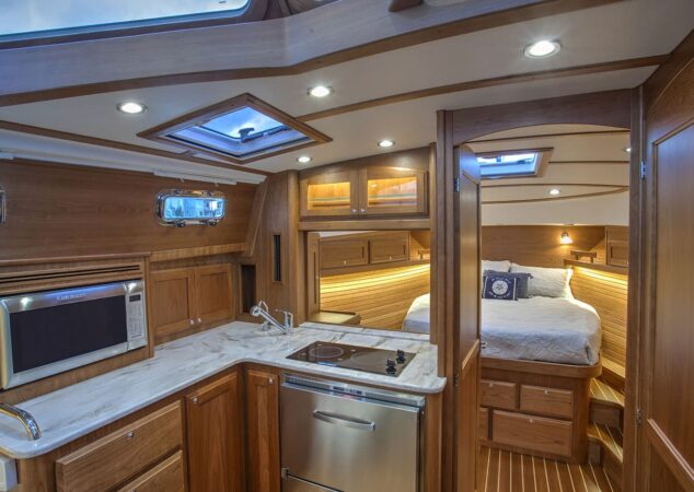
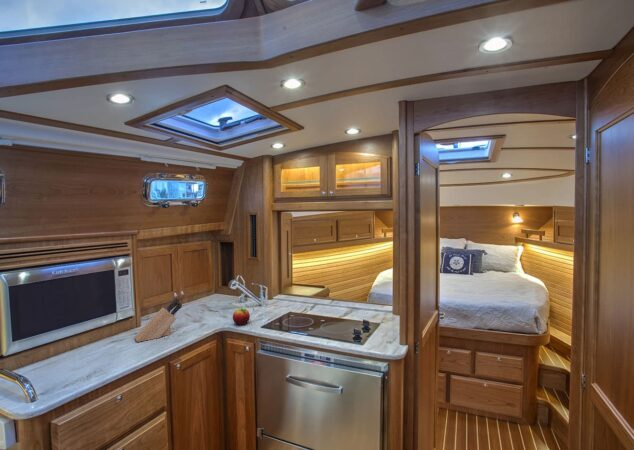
+ fruit [232,307,251,326]
+ knife block [134,297,183,343]
